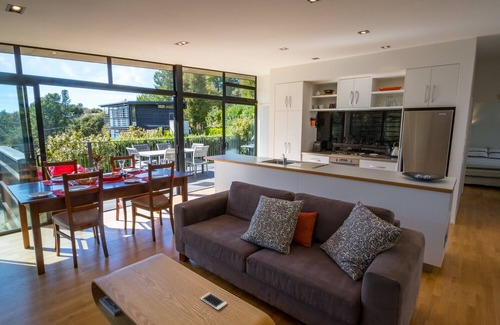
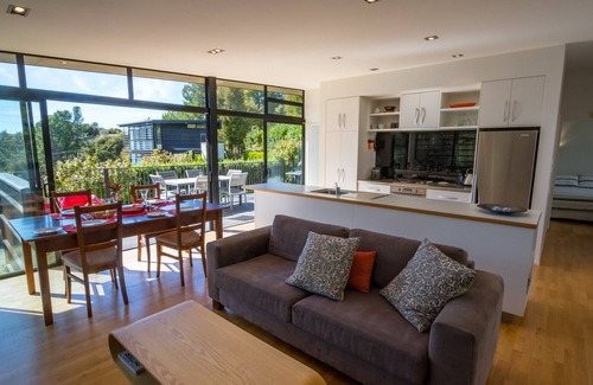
- cell phone [199,291,228,311]
